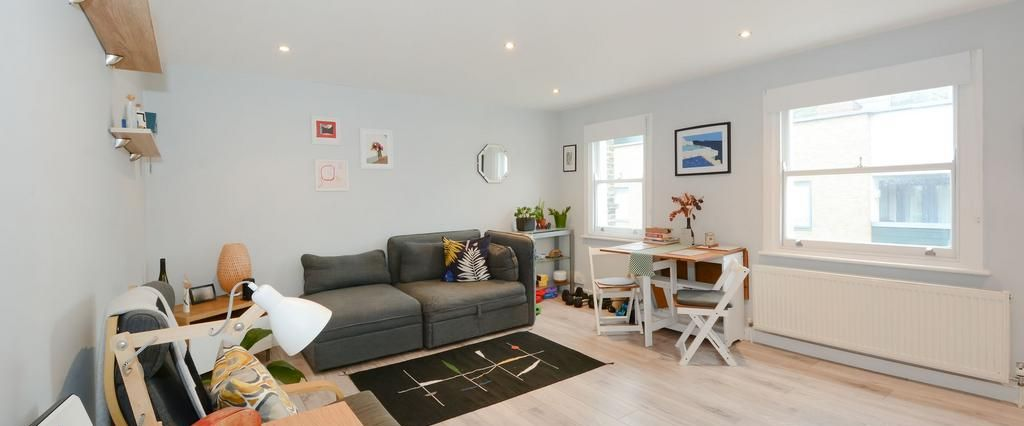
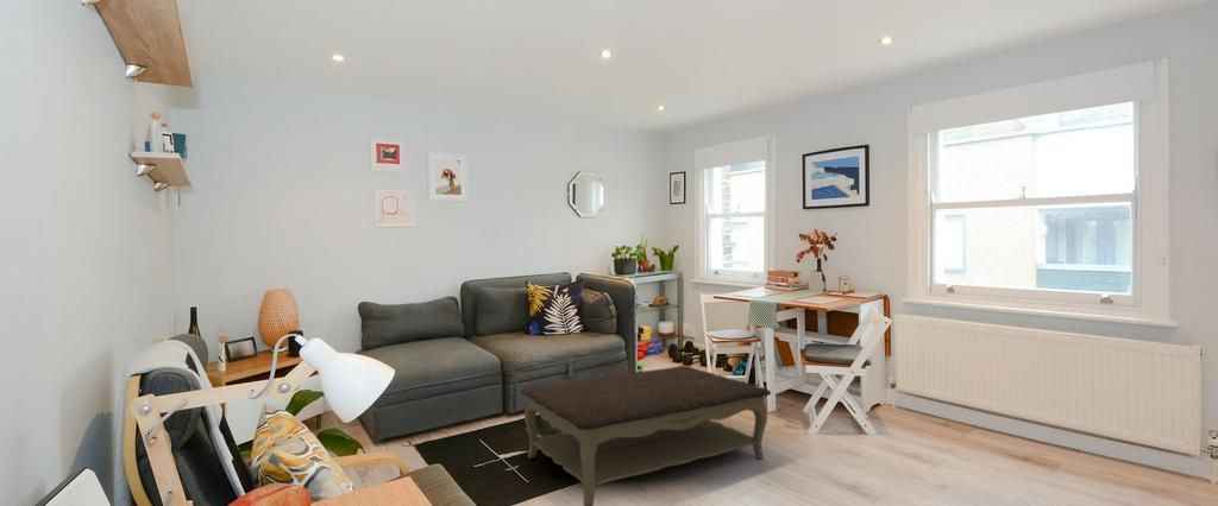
+ coffee table [520,365,772,506]
